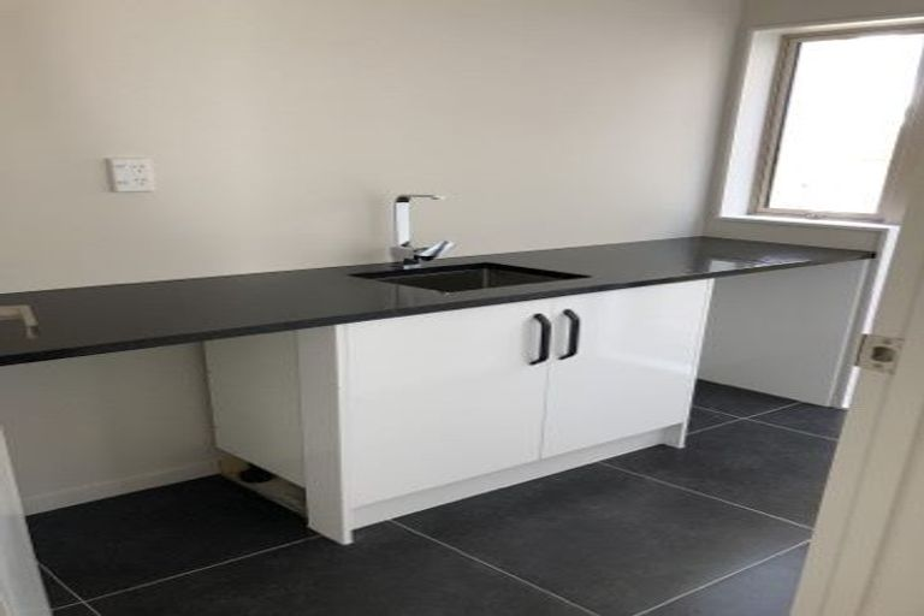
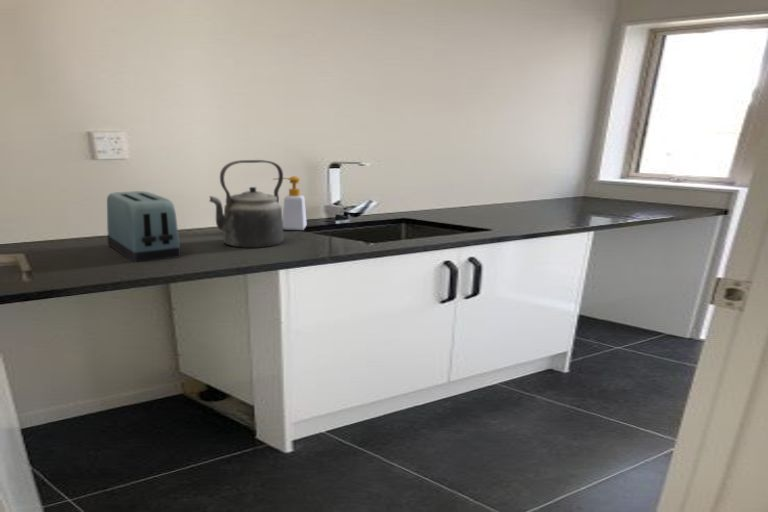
+ toaster [106,190,182,263]
+ soap bottle [272,175,308,231]
+ kettle [209,159,285,249]
